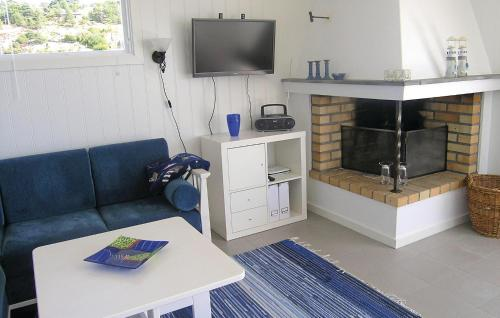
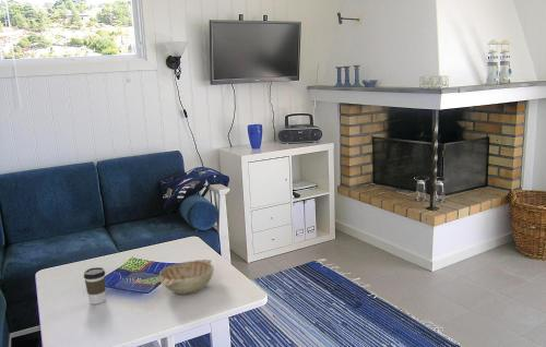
+ coffee cup [83,266,107,306]
+ decorative bowl [158,259,215,296]
